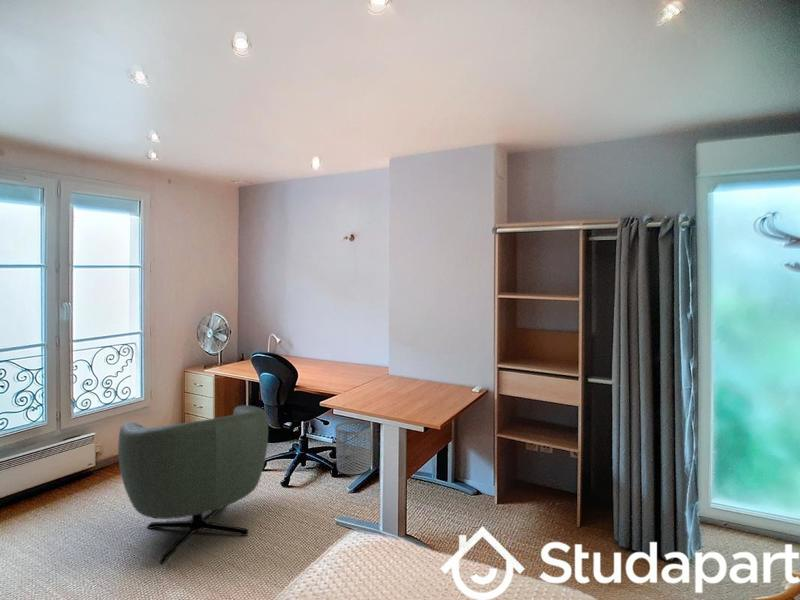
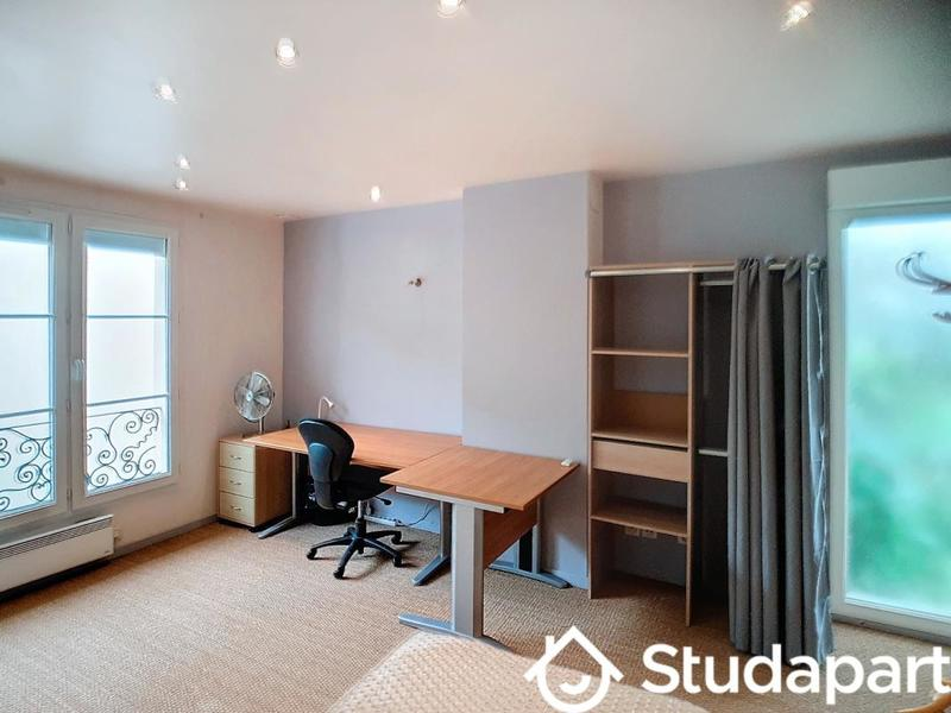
- armchair [117,404,269,566]
- waste bin [334,420,372,476]
